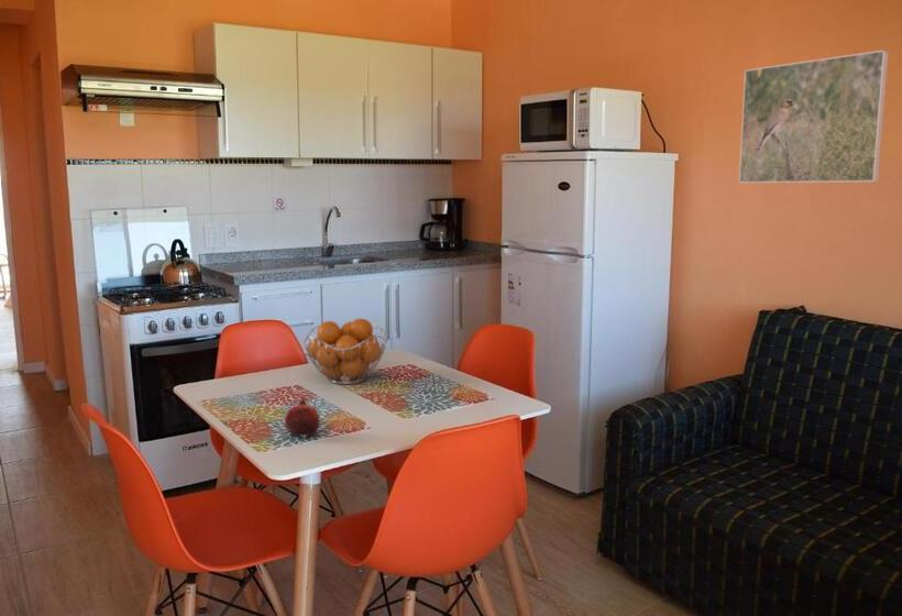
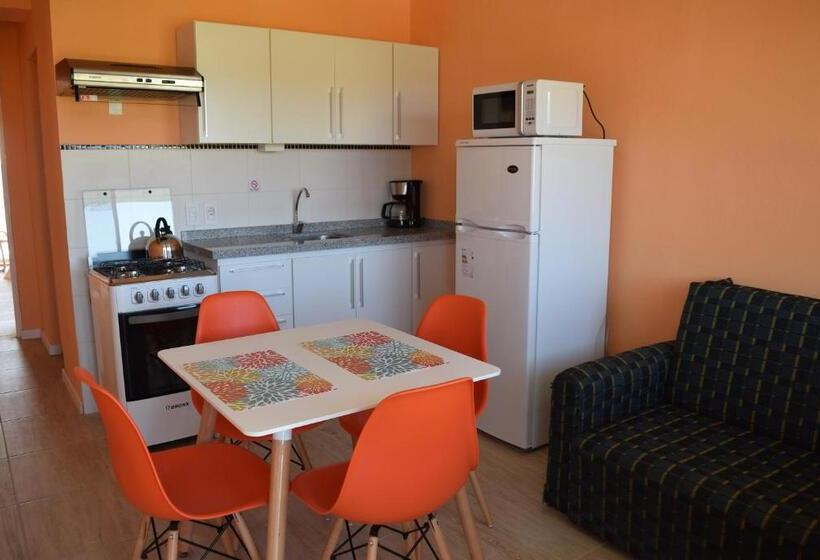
- fruit [284,396,321,440]
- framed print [738,50,890,184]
- fruit basket [302,318,388,385]
